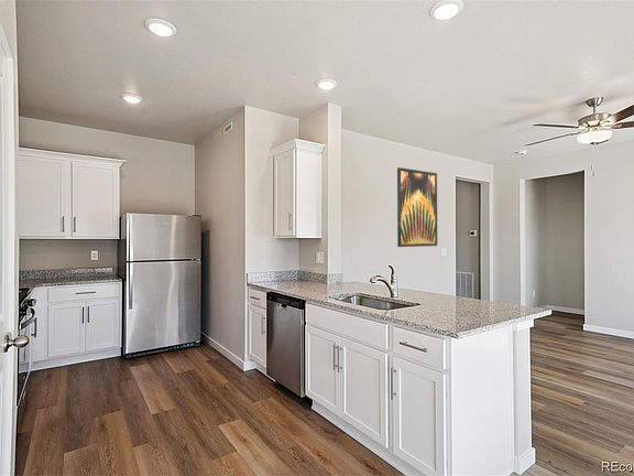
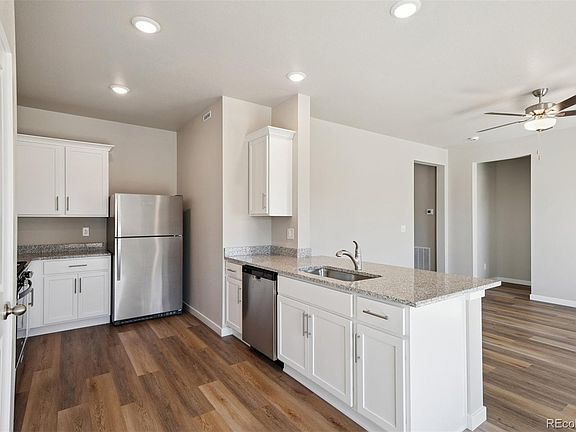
- wall art [396,166,438,248]
